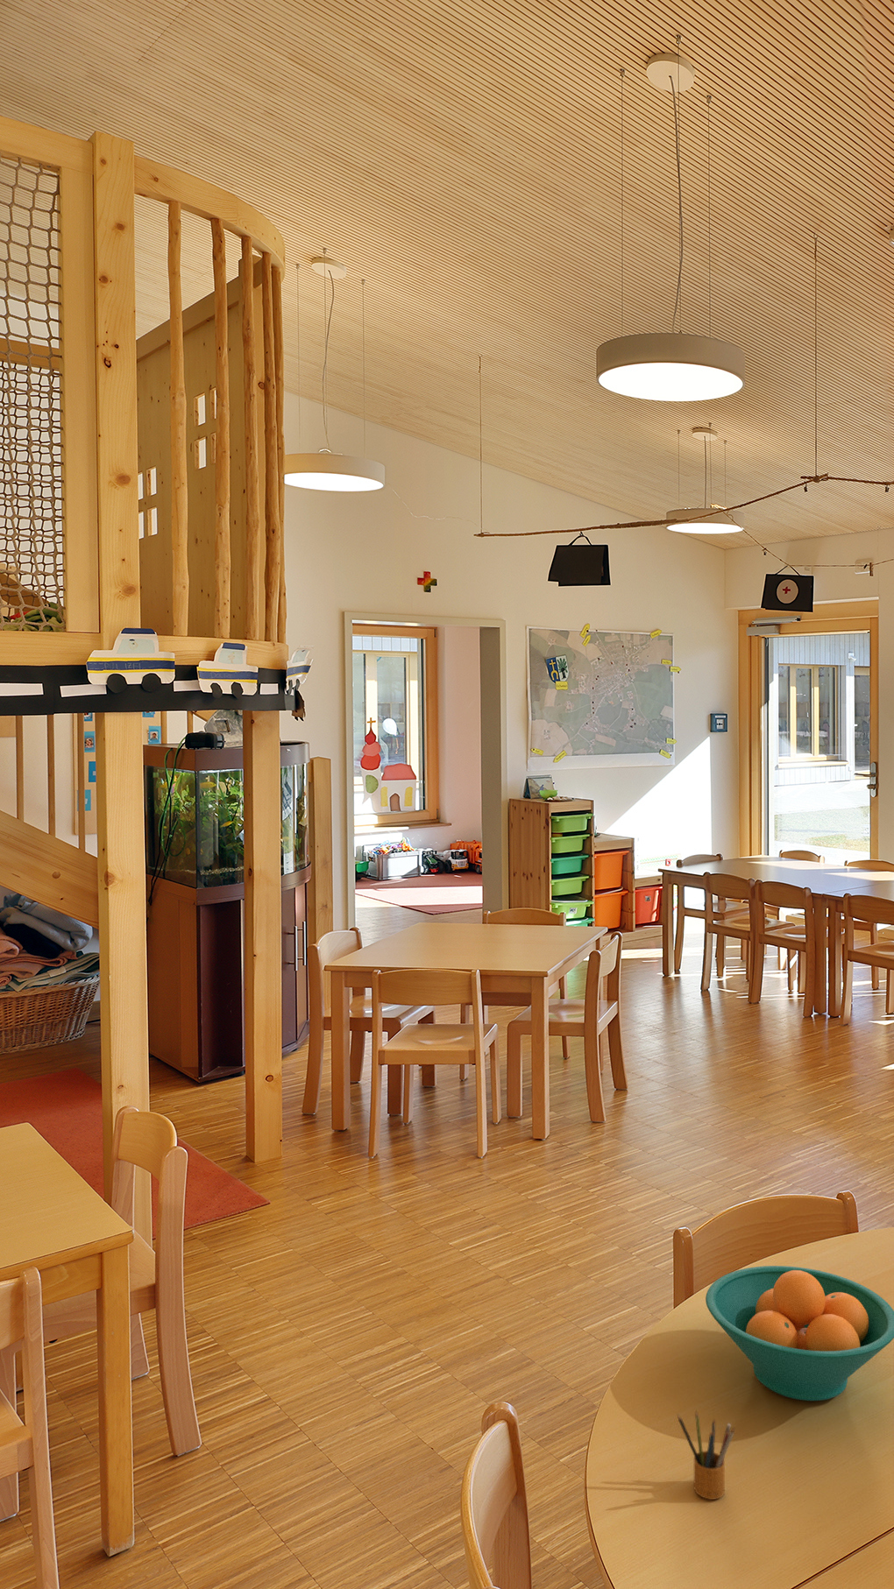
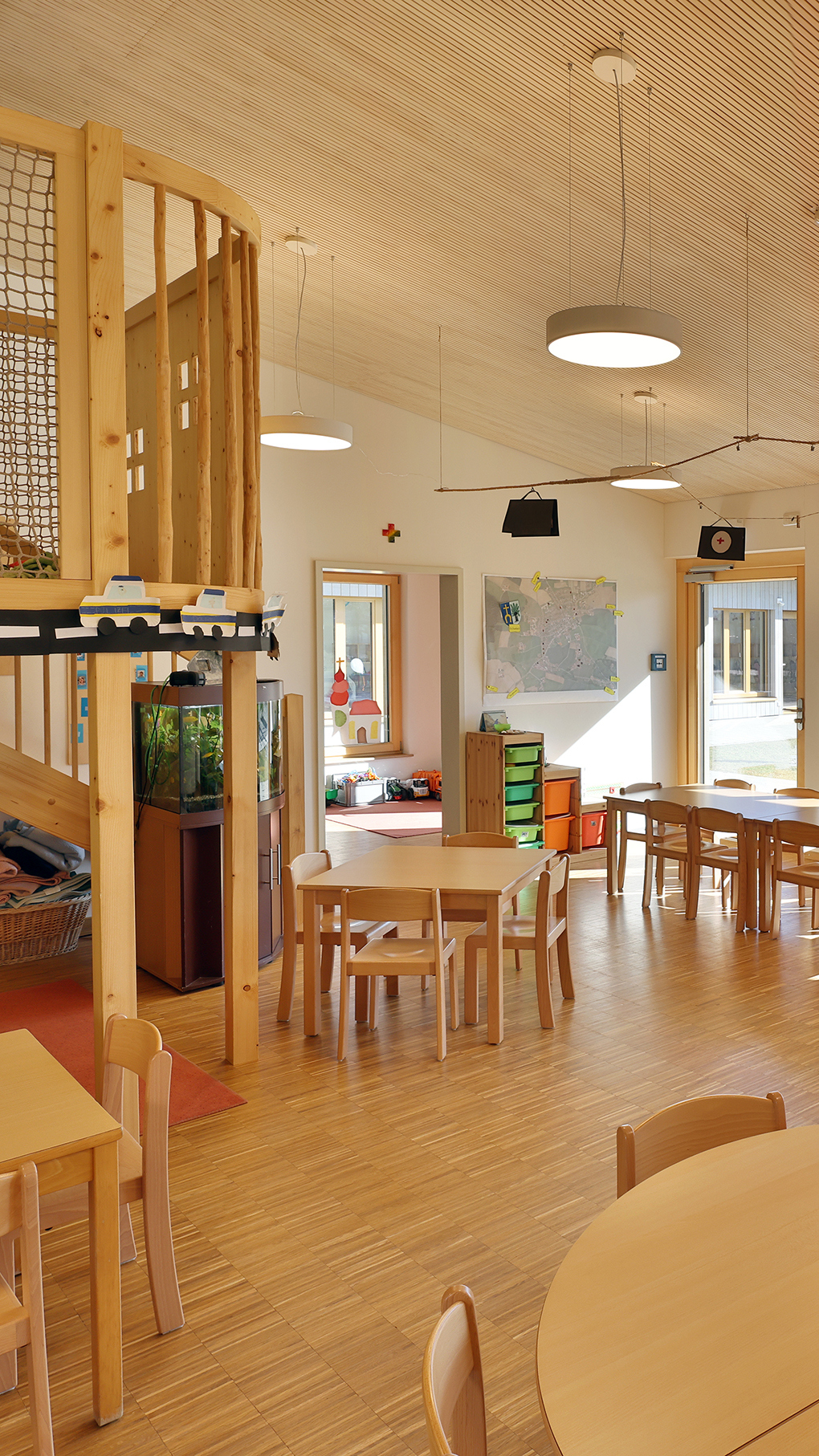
- pencil box [677,1409,736,1501]
- fruit bowl [705,1265,894,1401]
